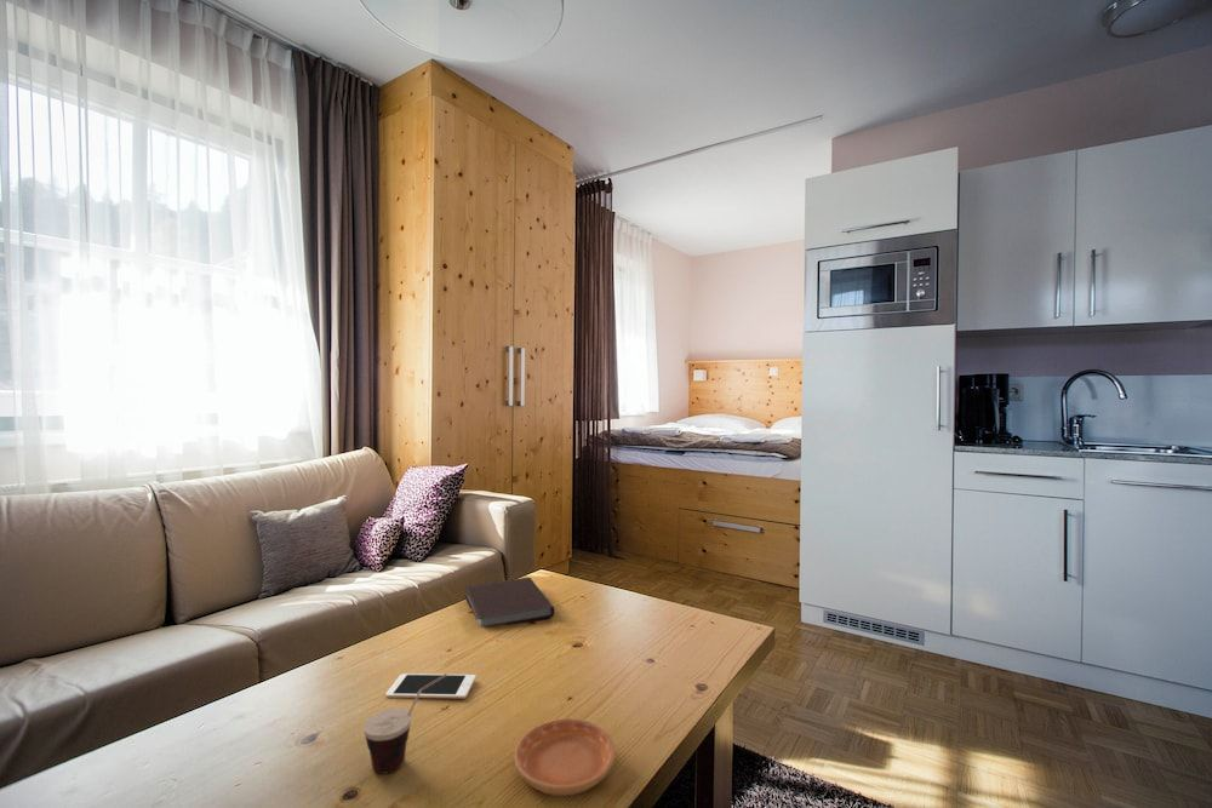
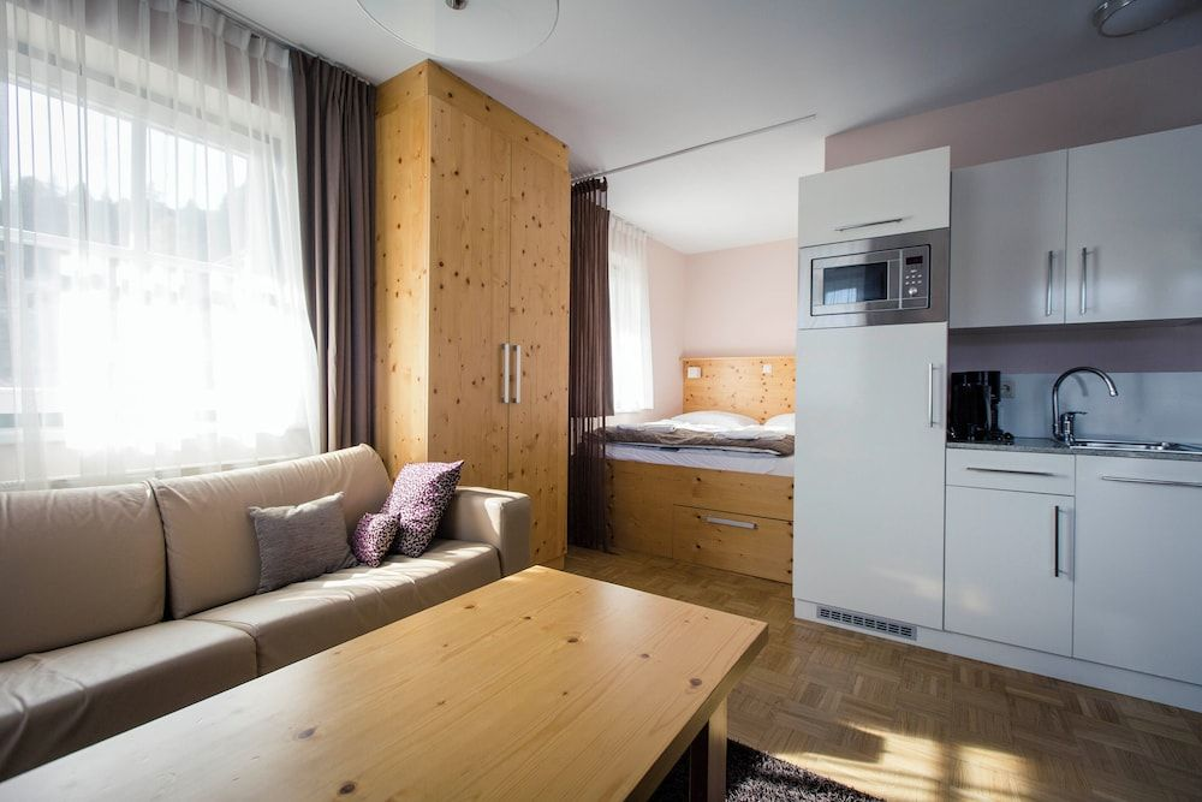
- notebook [464,577,555,628]
- cell phone [384,672,476,700]
- cup [362,672,447,775]
- saucer [514,717,616,797]
